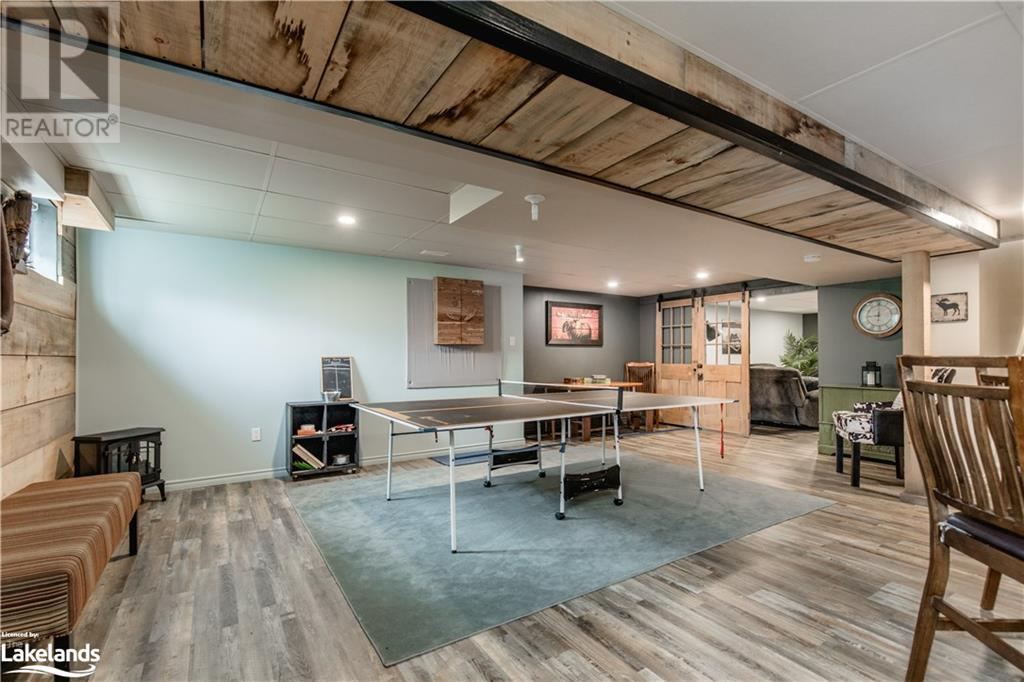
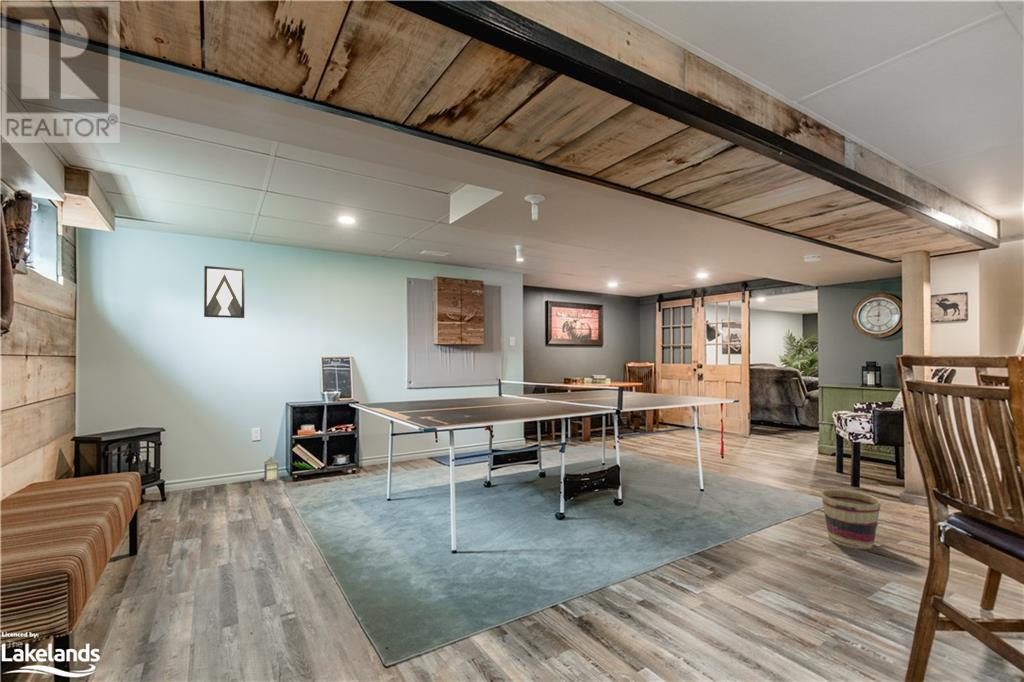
+ basket [820,488,882,550]
+ lantern [262,448,280,483]
+ wall art [203,265,246,319]
